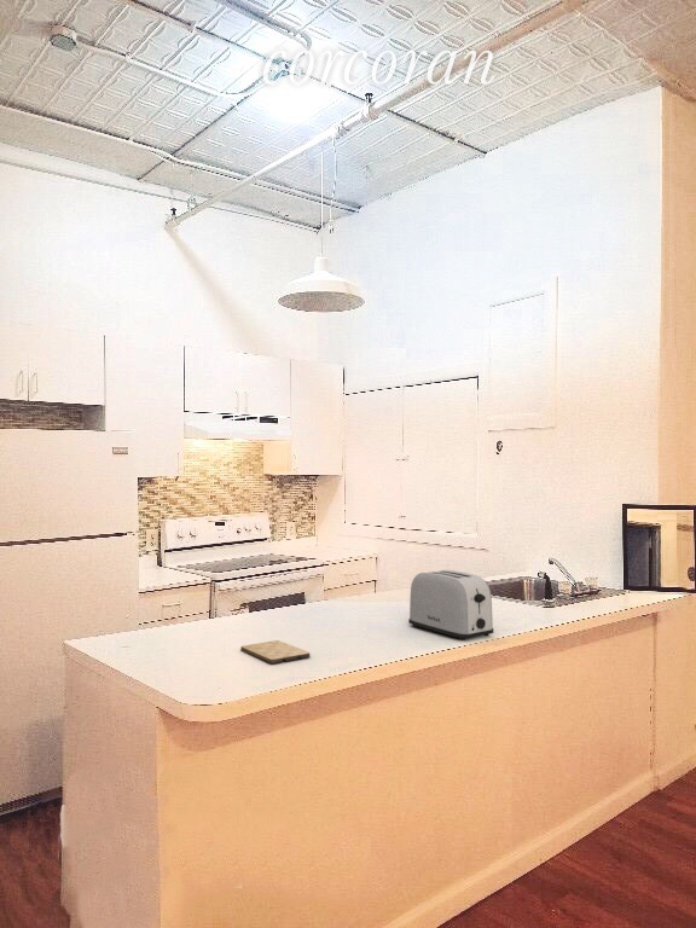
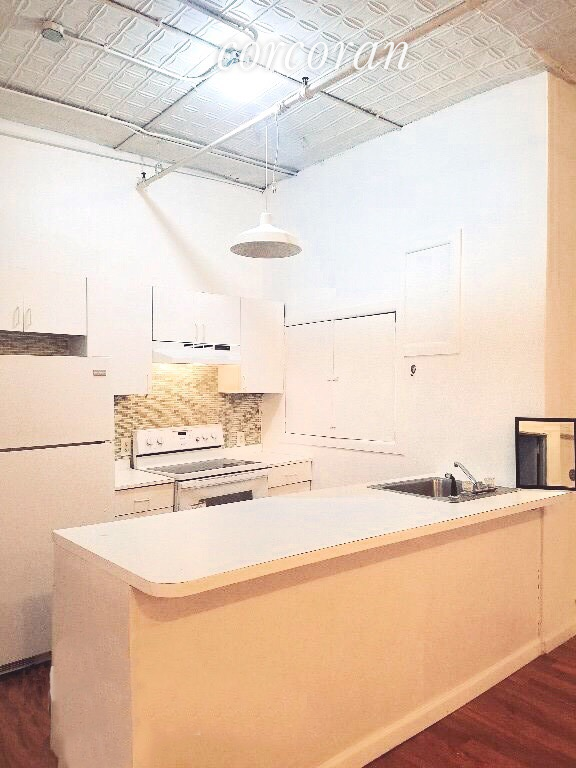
- toaster [407,569,494,642]
- cutting board [239,639,311,666]
